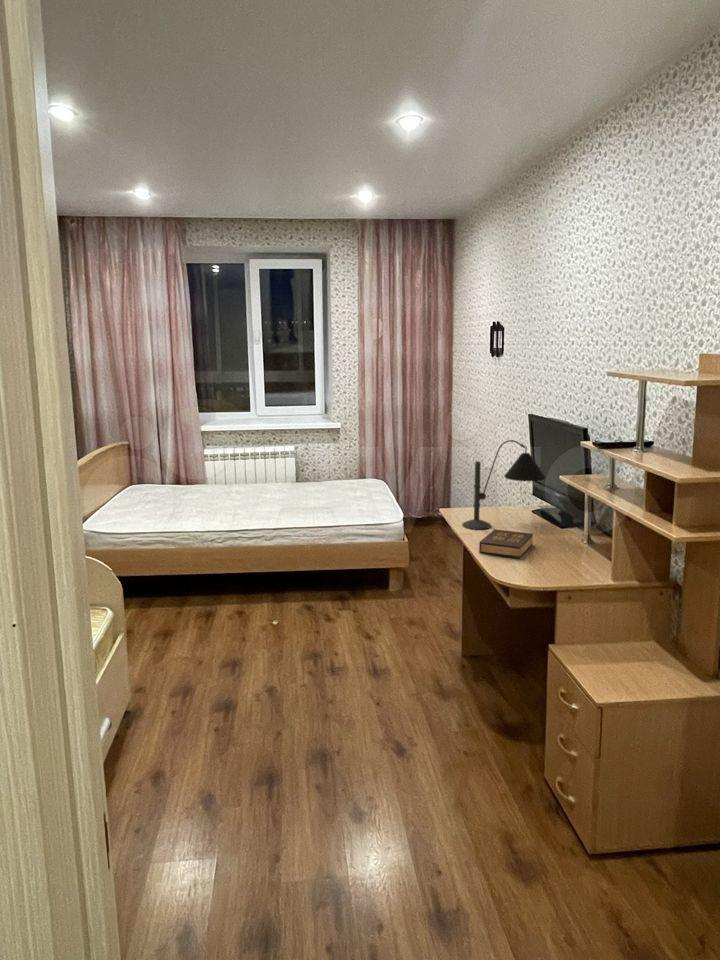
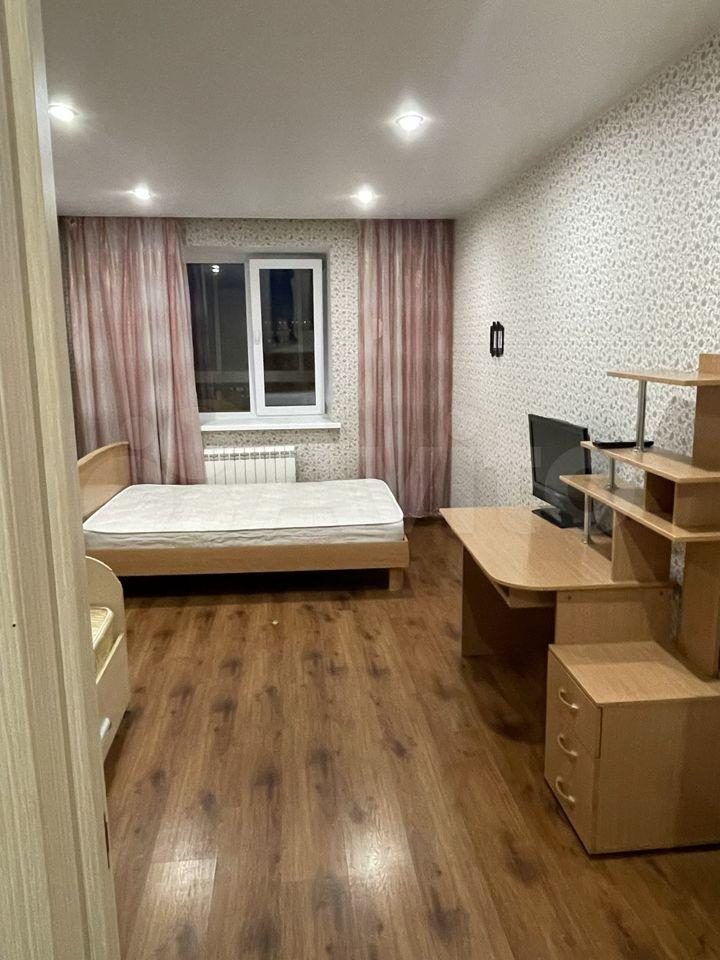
- hardback book [478,528,534,559]
- desk lamp [461,439,547,531]
